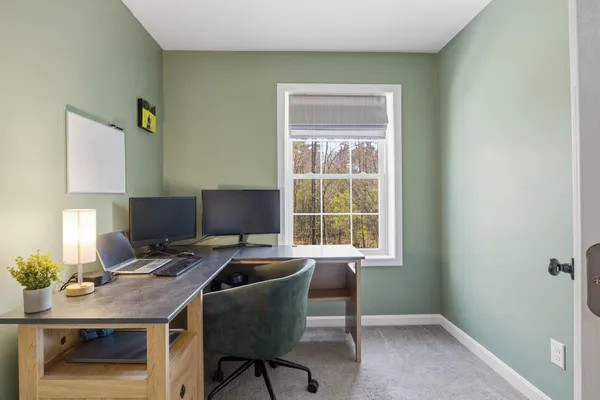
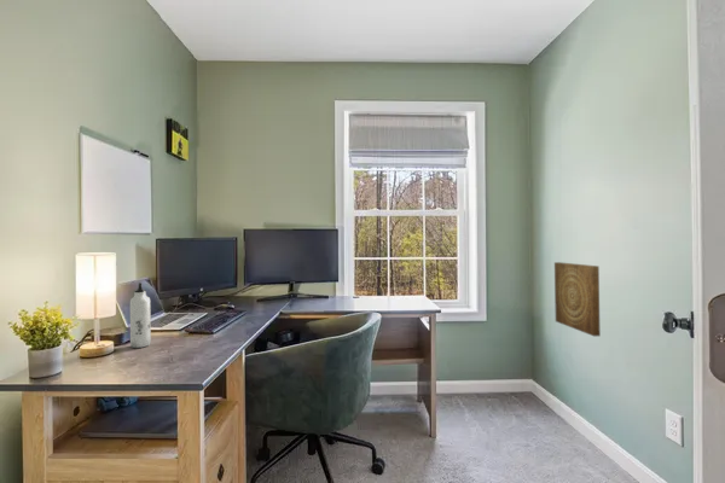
+ water bottle [129,281,152,349]
+ wall art [553,261,602,337]
